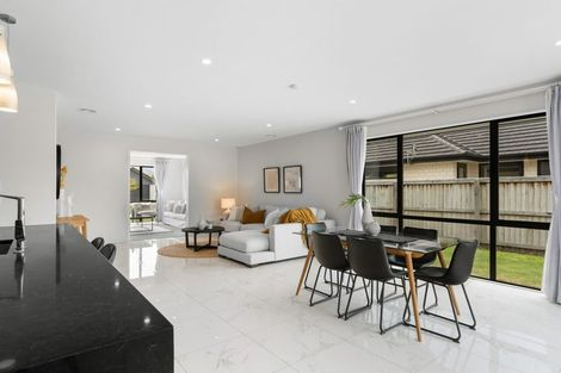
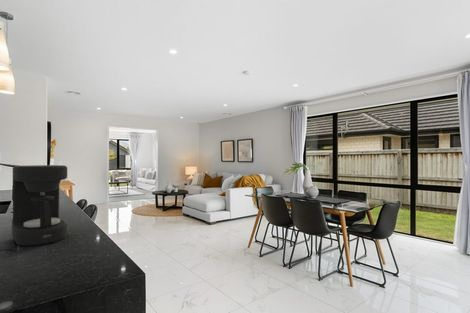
+ coffee maker [11,164,68,247]
